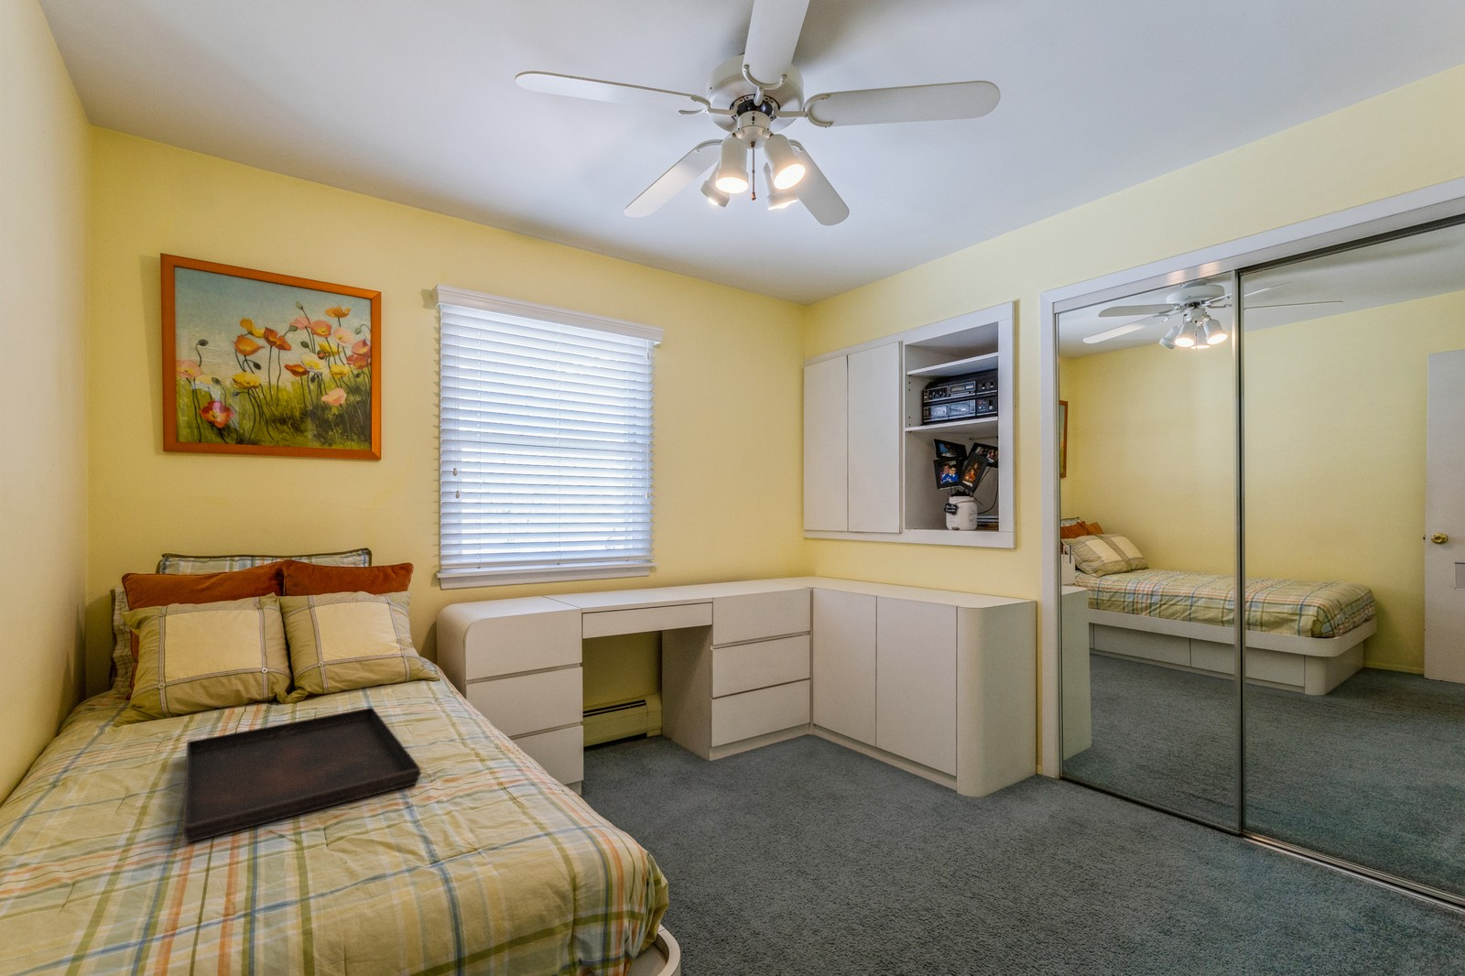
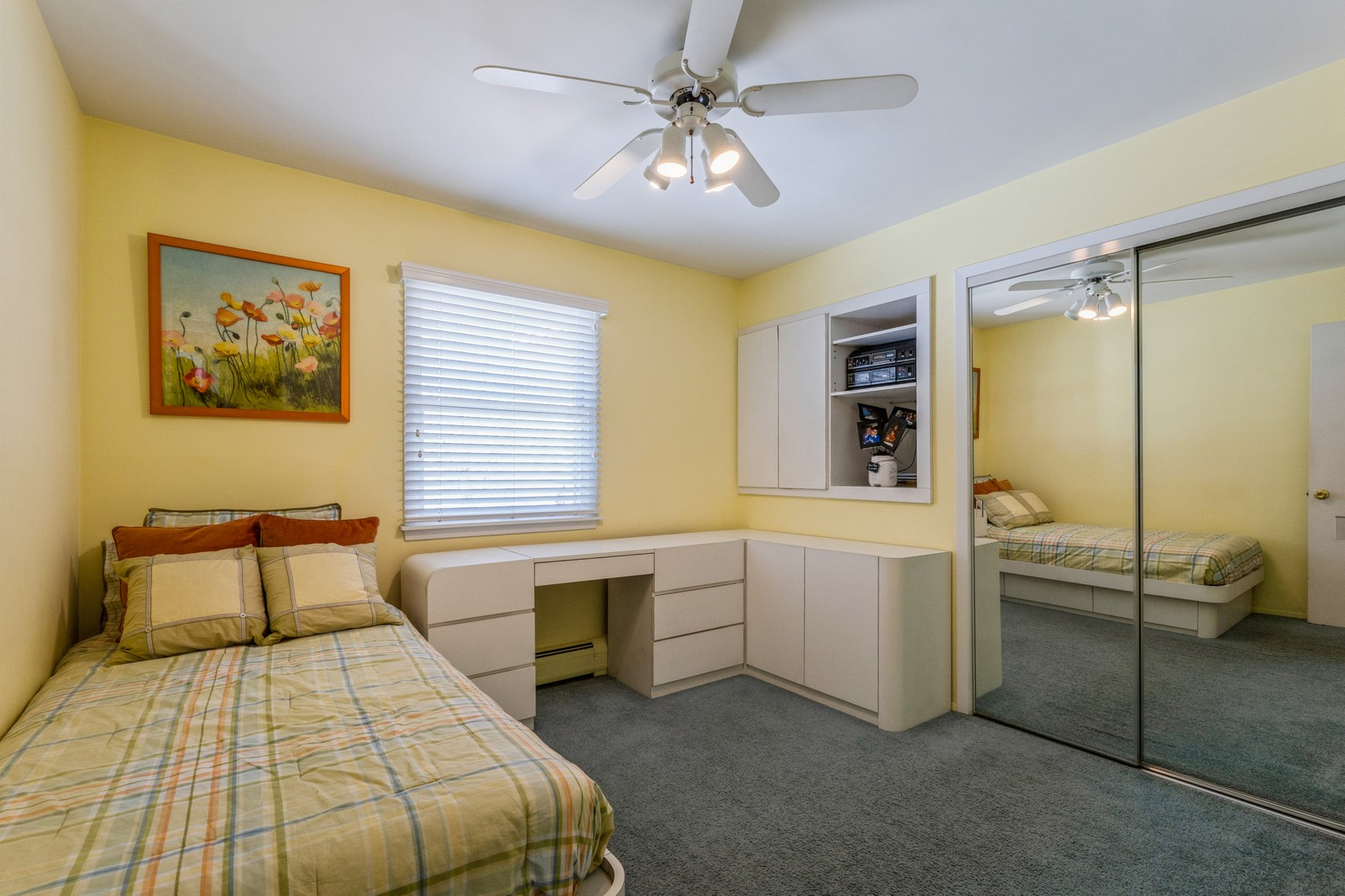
- serving tray [181,707,422,843]
